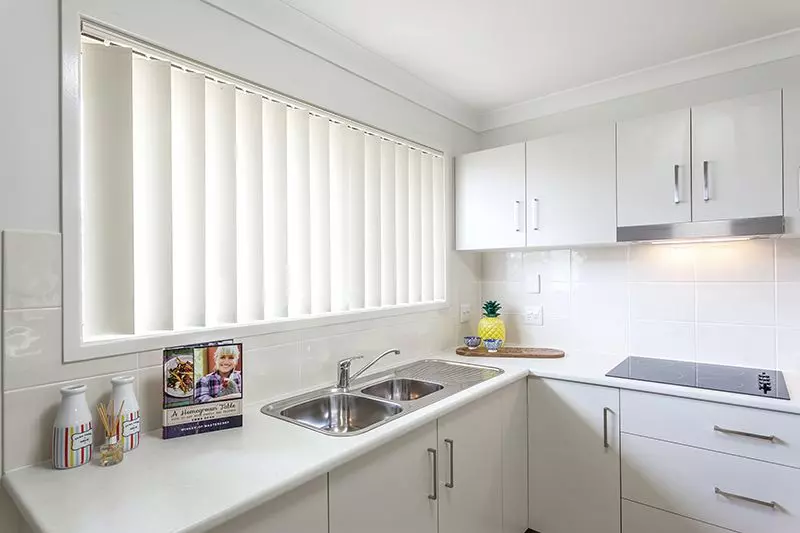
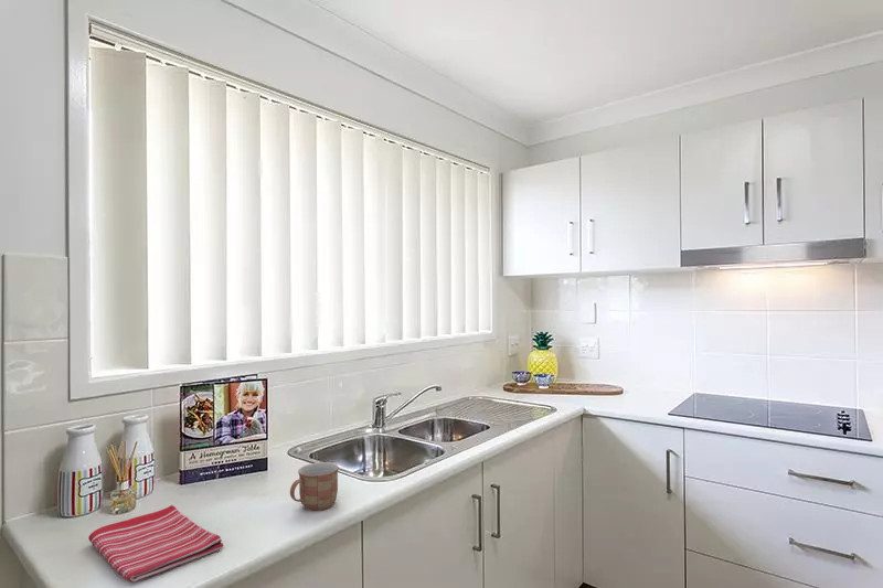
+ mug [289,461,340,512]
+ dish towel [87,504,224,584]
